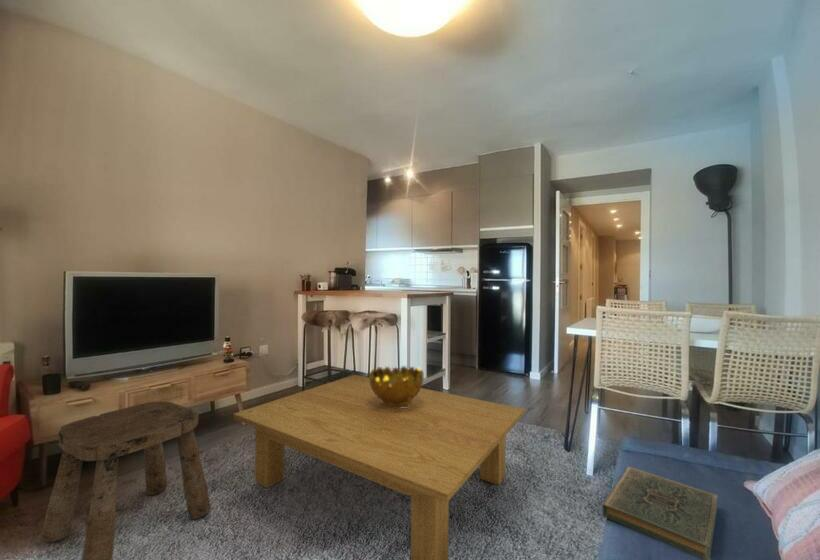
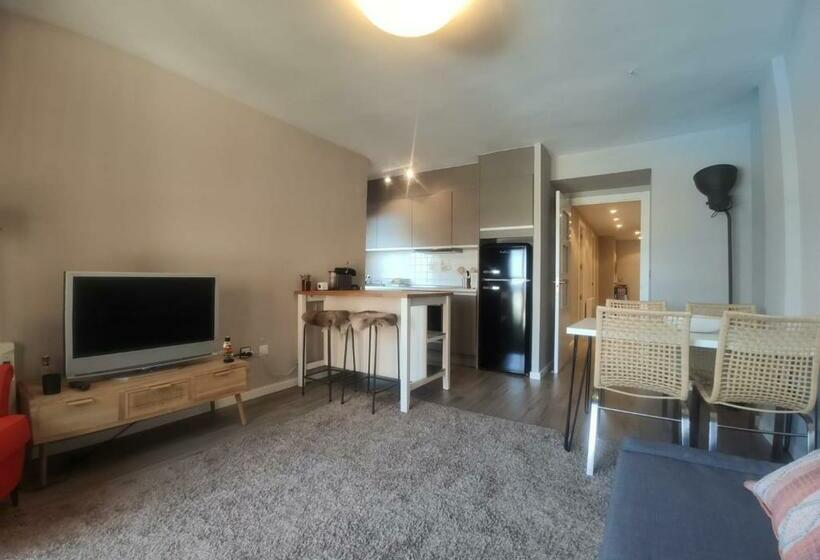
- coffee table [233,374,526,560]
- decorative bowl [368,364,425,409]
- stool [40,400,212,560]
- book [602,465,719,560]
